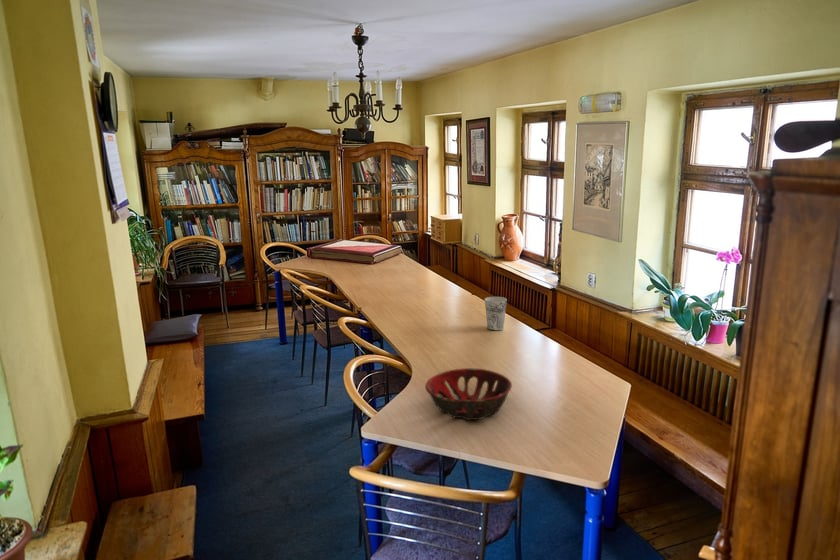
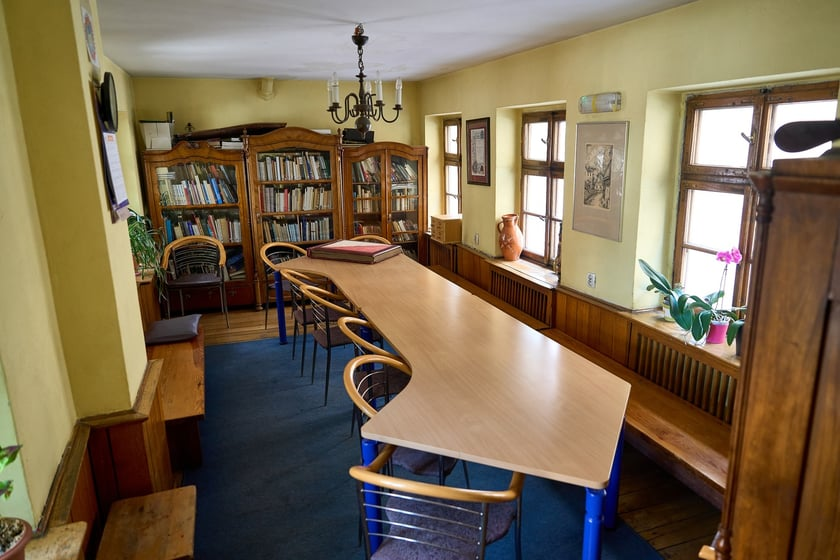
- cup [484,296,508,331]
- decorative bowl [424,367,513,421]
